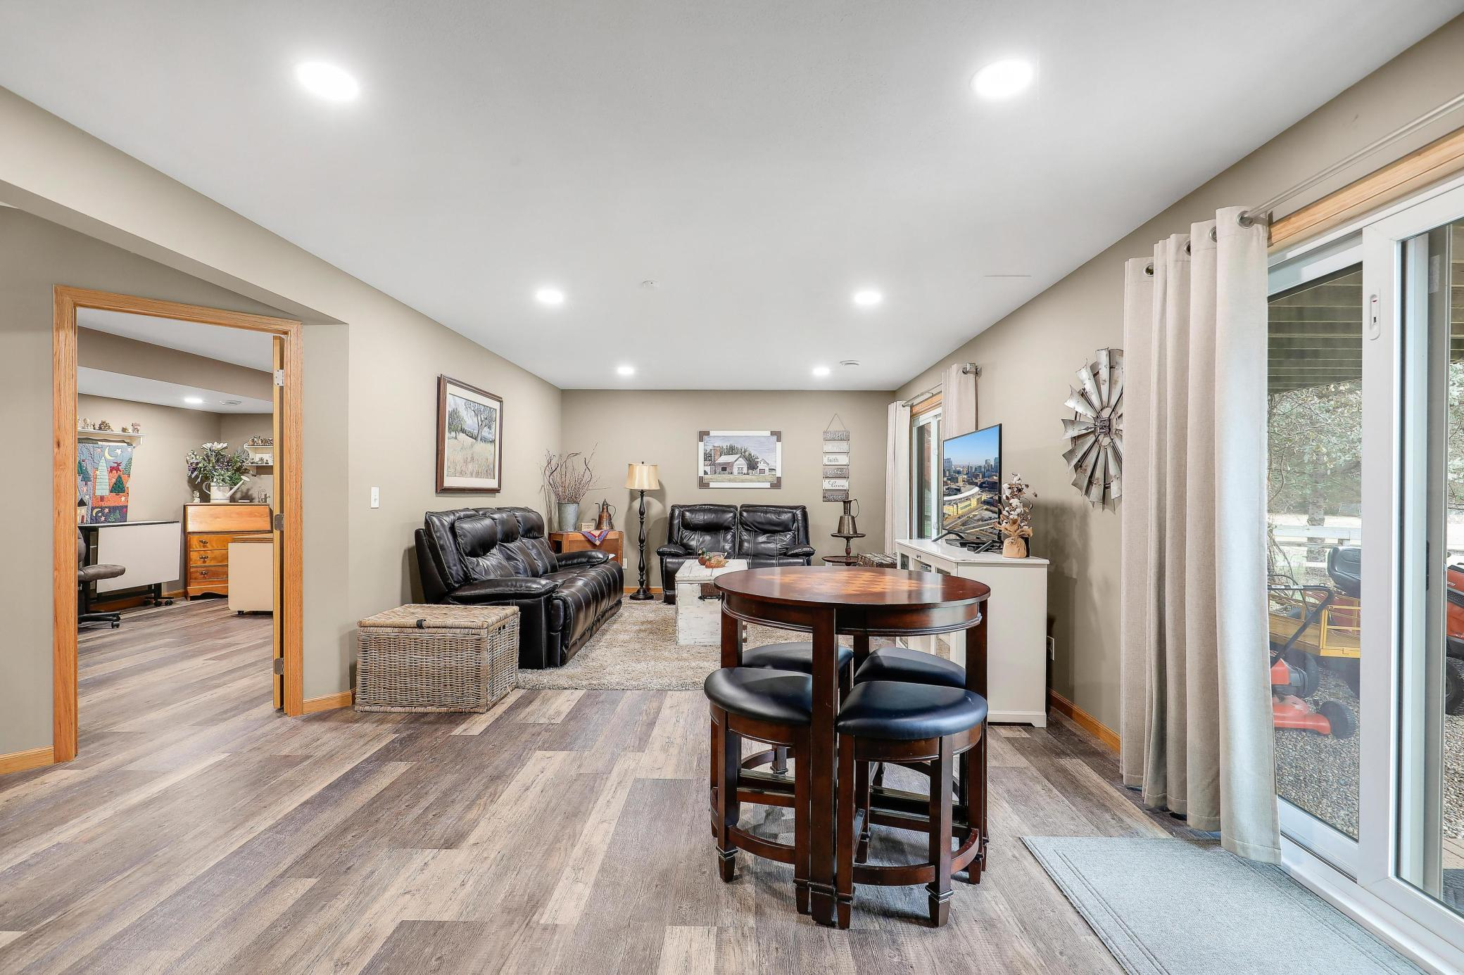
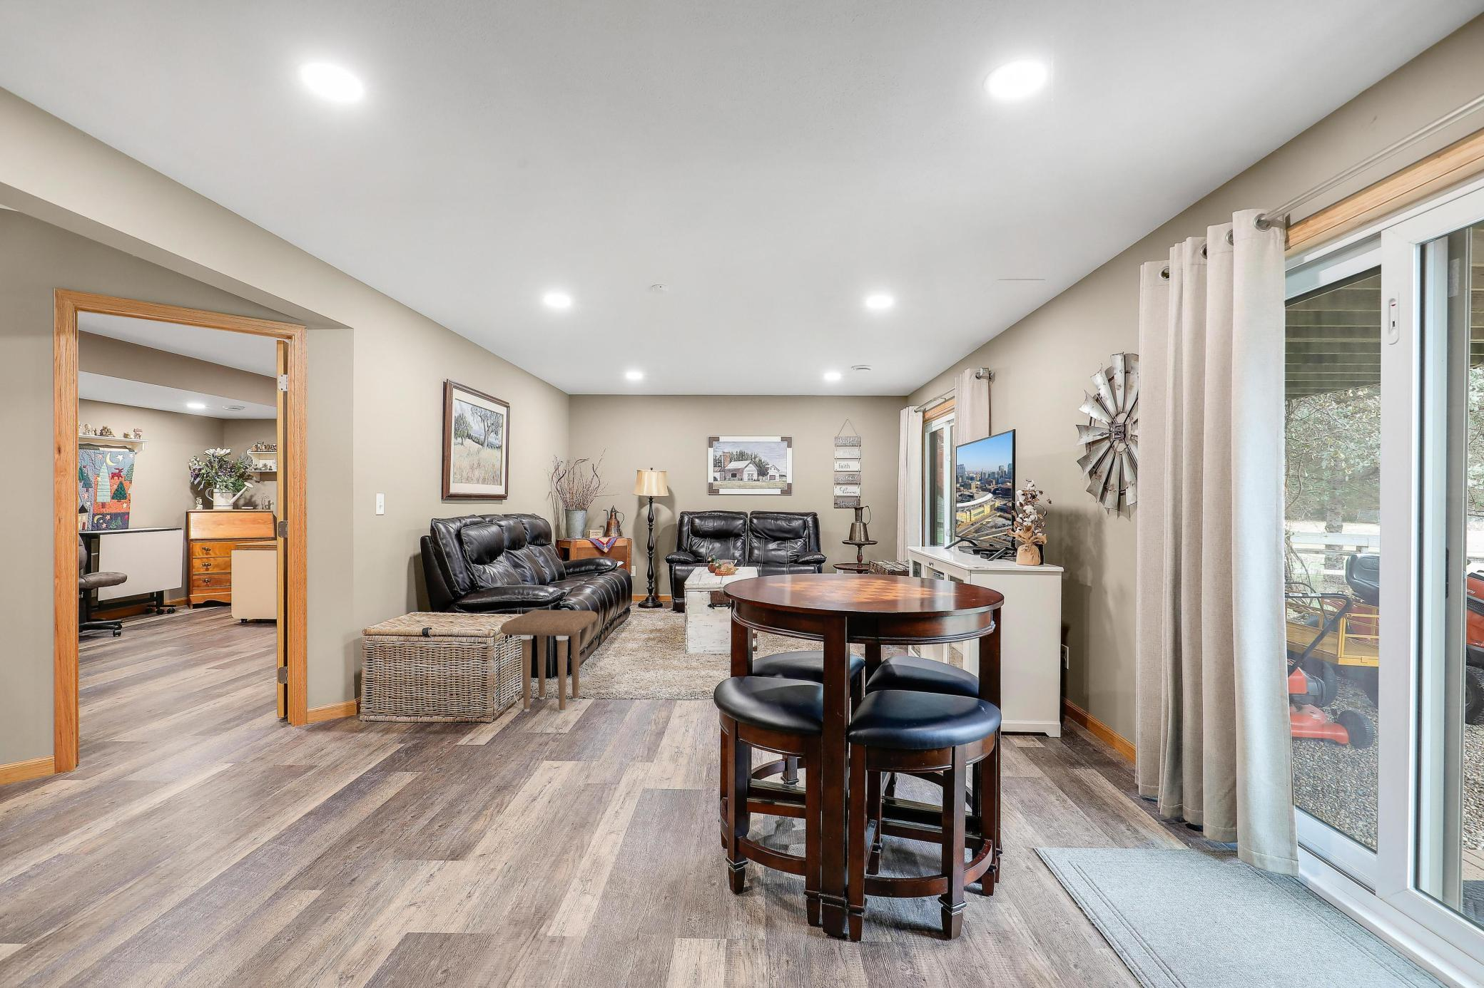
+ side table [500,609,599,713]
